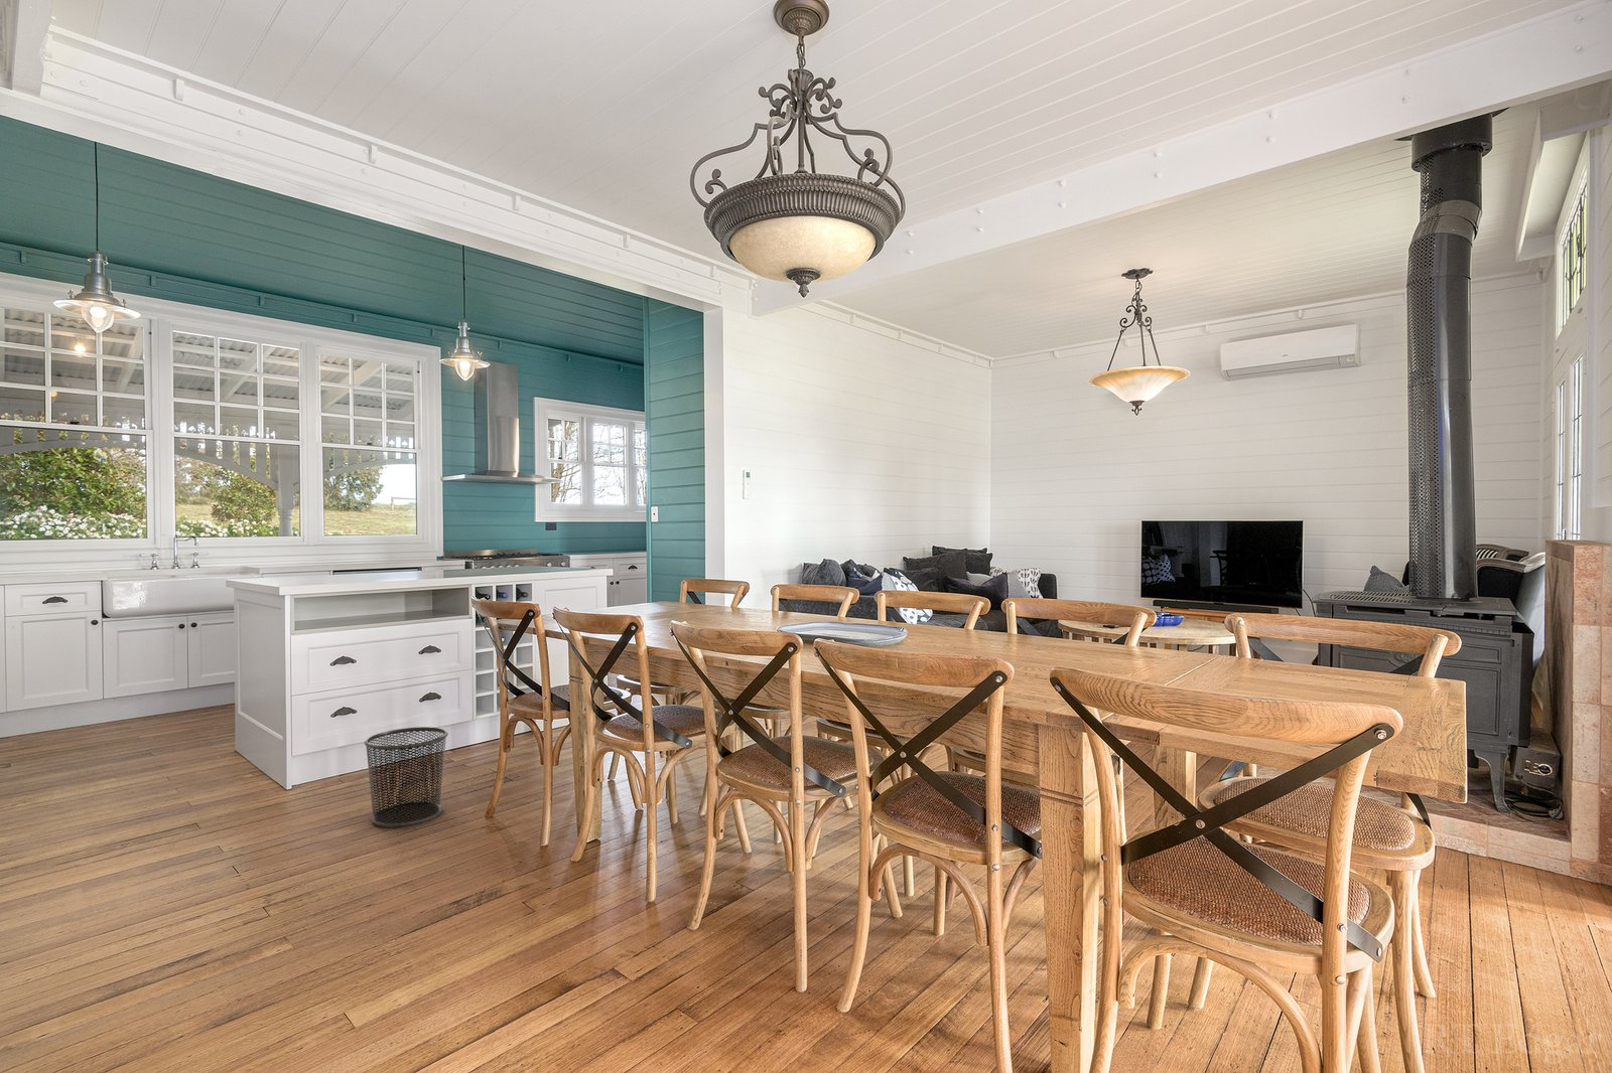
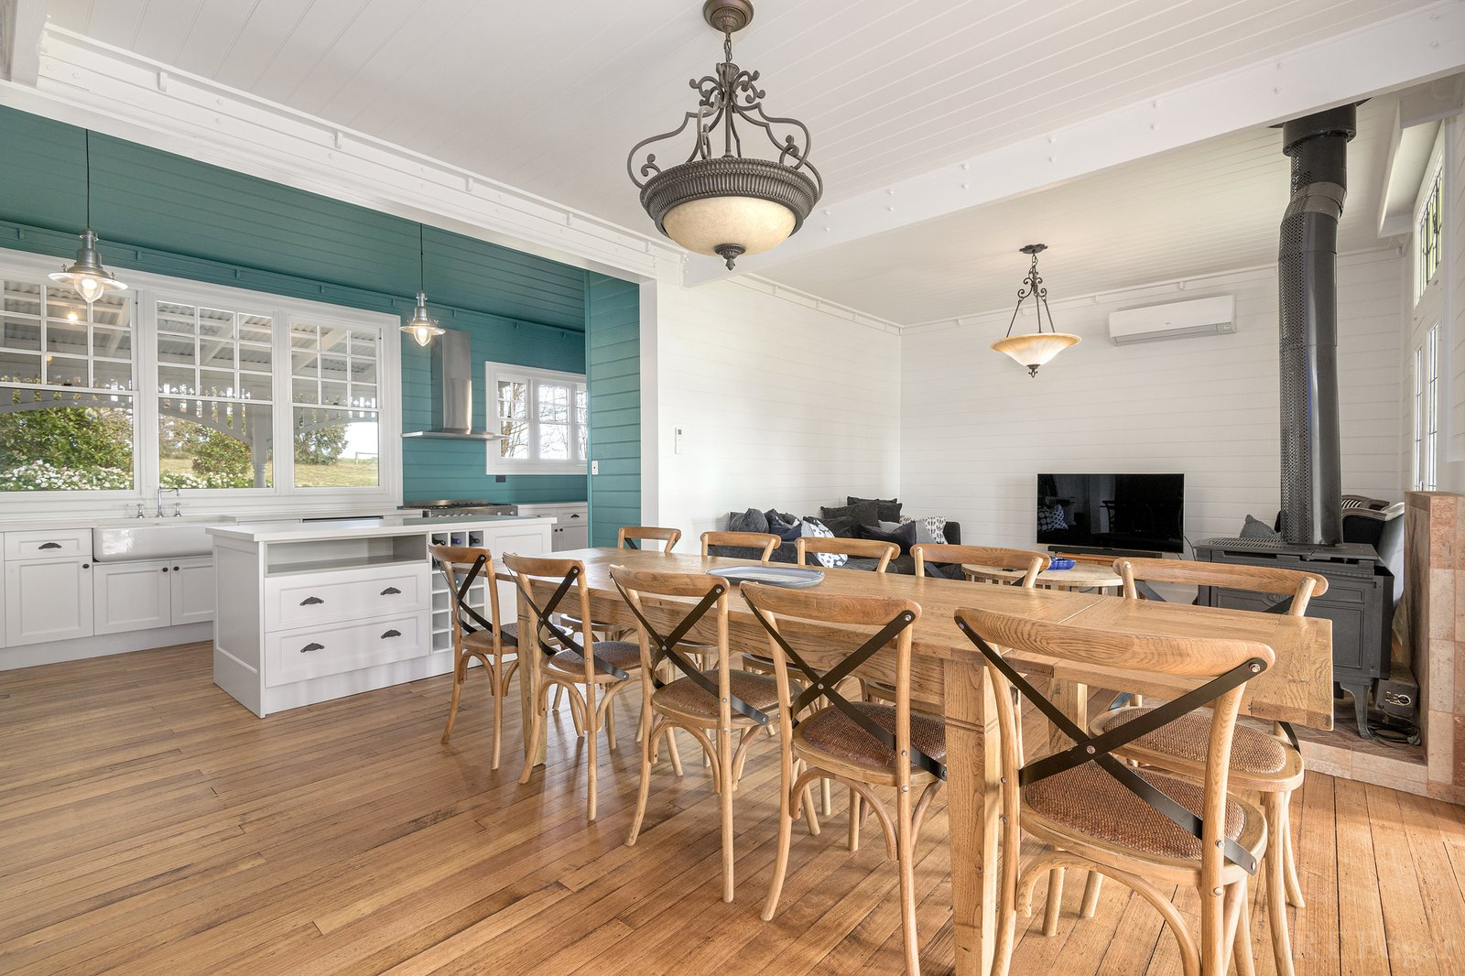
- waste bin [363,726,449,829]
